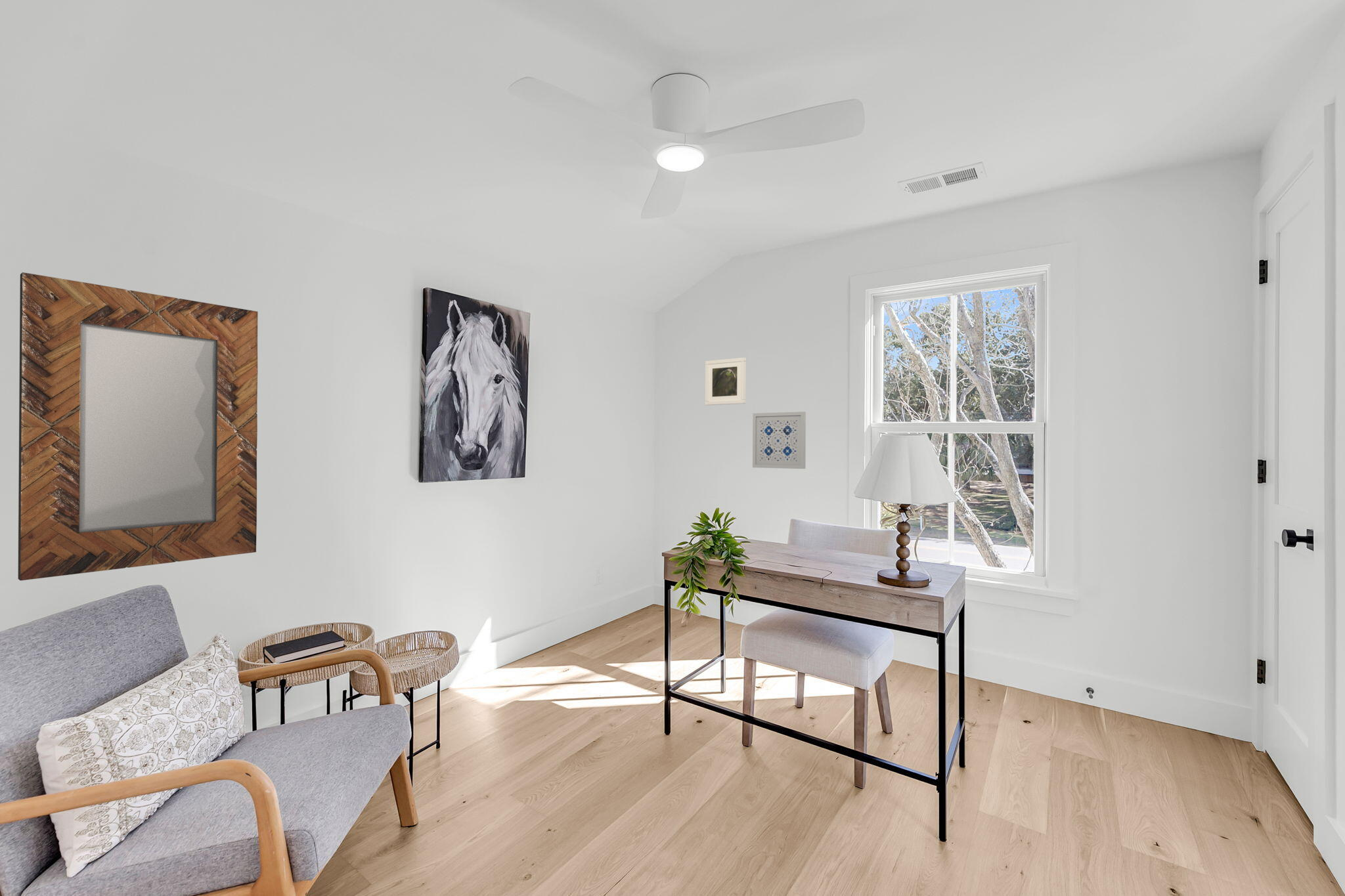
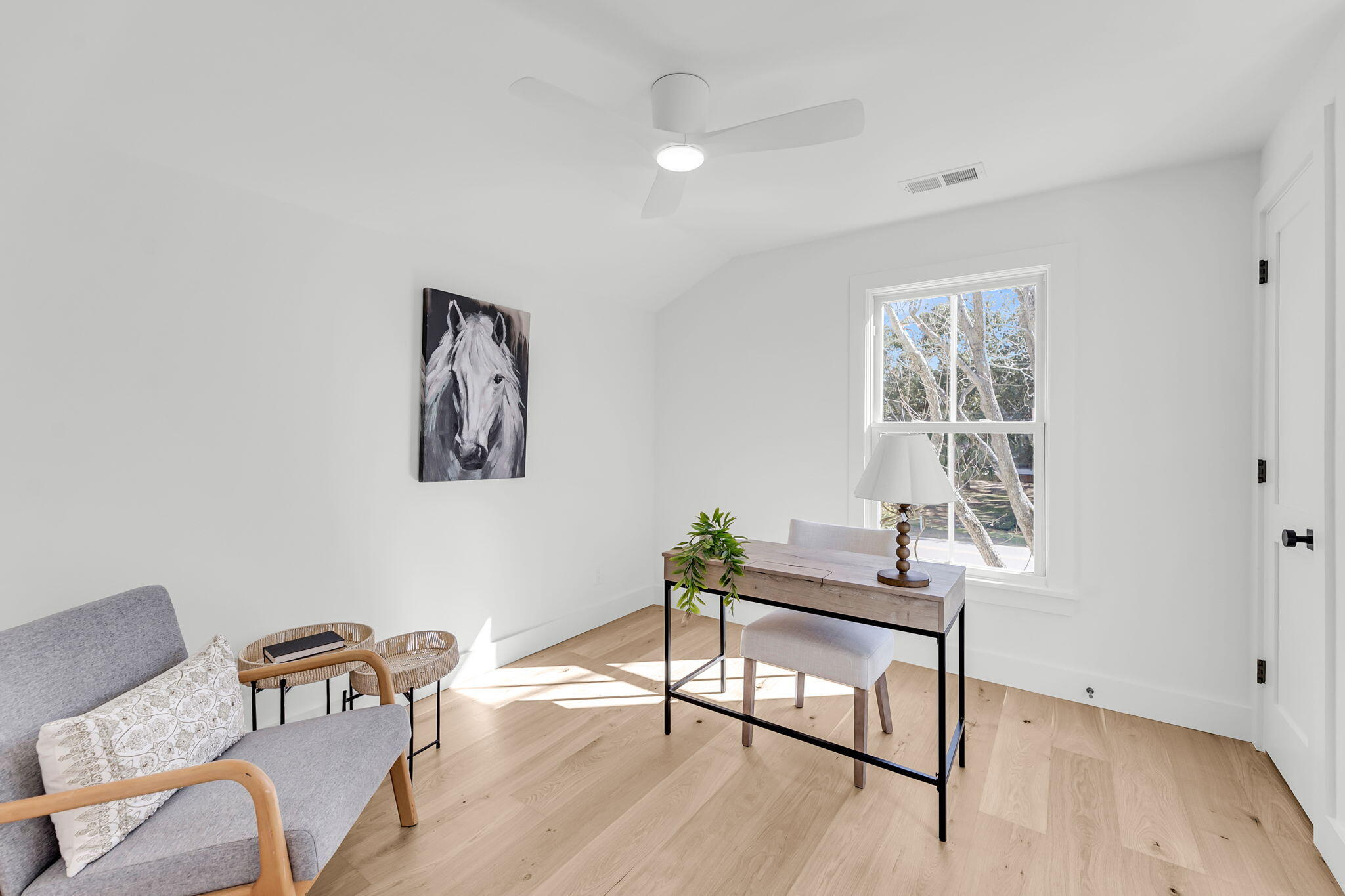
- wall art [752,411,806,469]
- home mirror [17,272,258,582]
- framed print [705,357,746,406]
